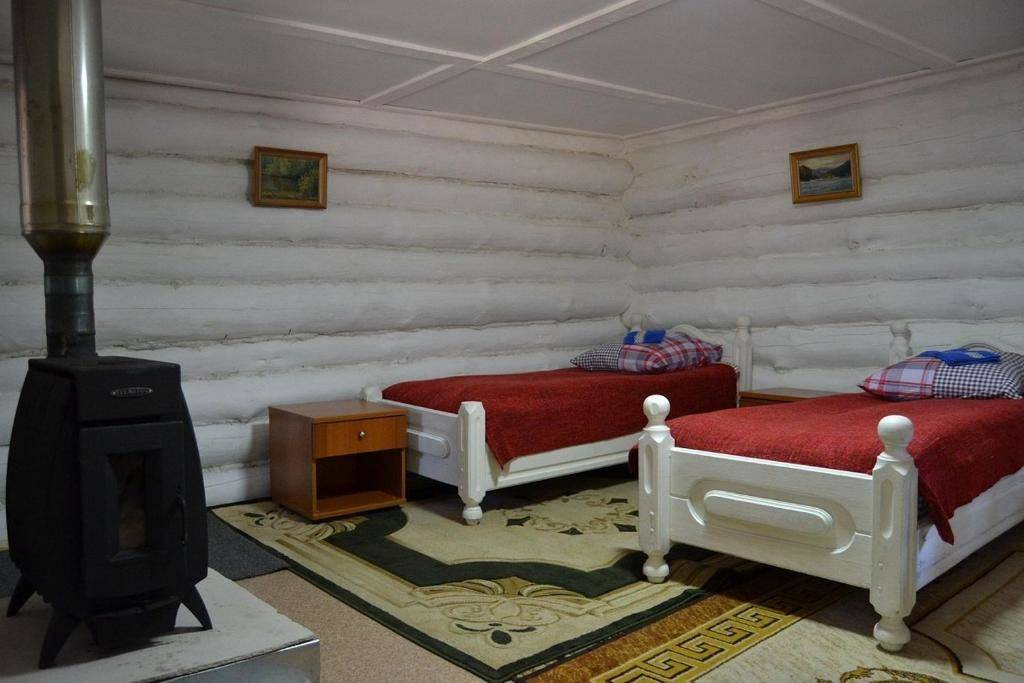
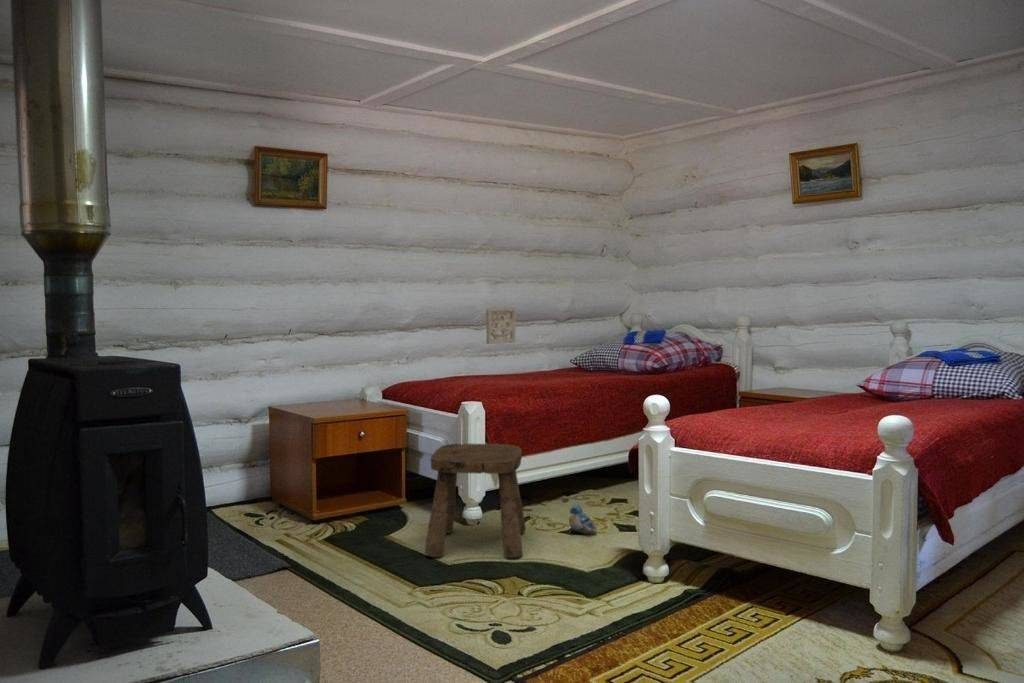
+ plush toy [568,503,598,536]
+ stool [424,443,527,559]
+ wall ornament [485,307,517,345]
